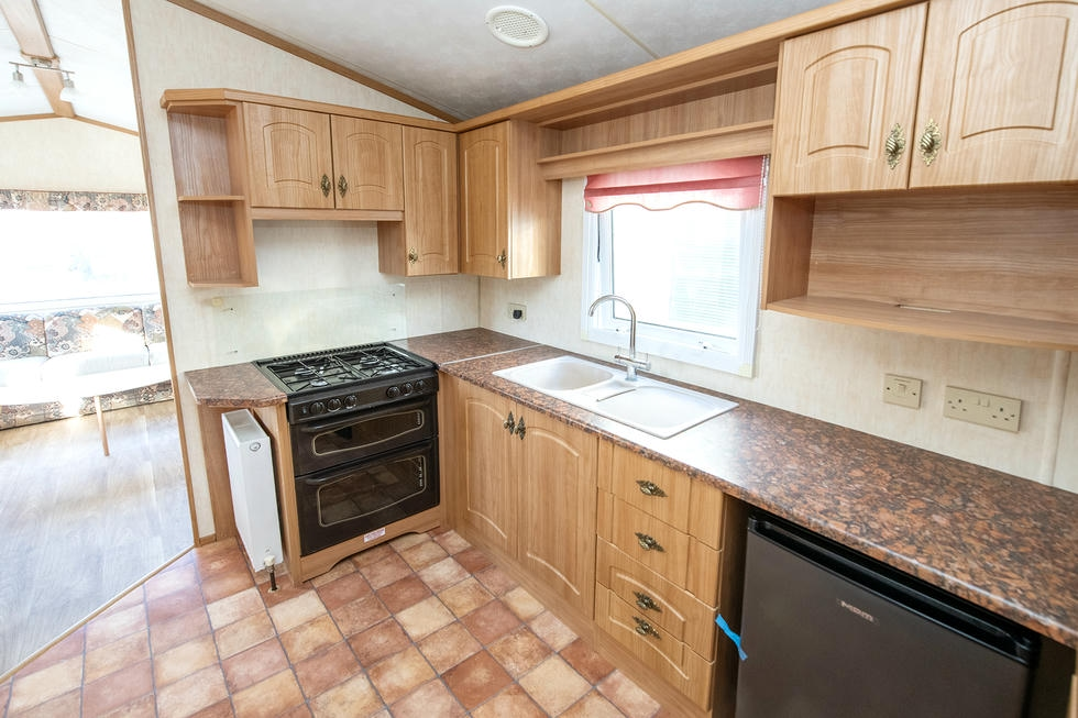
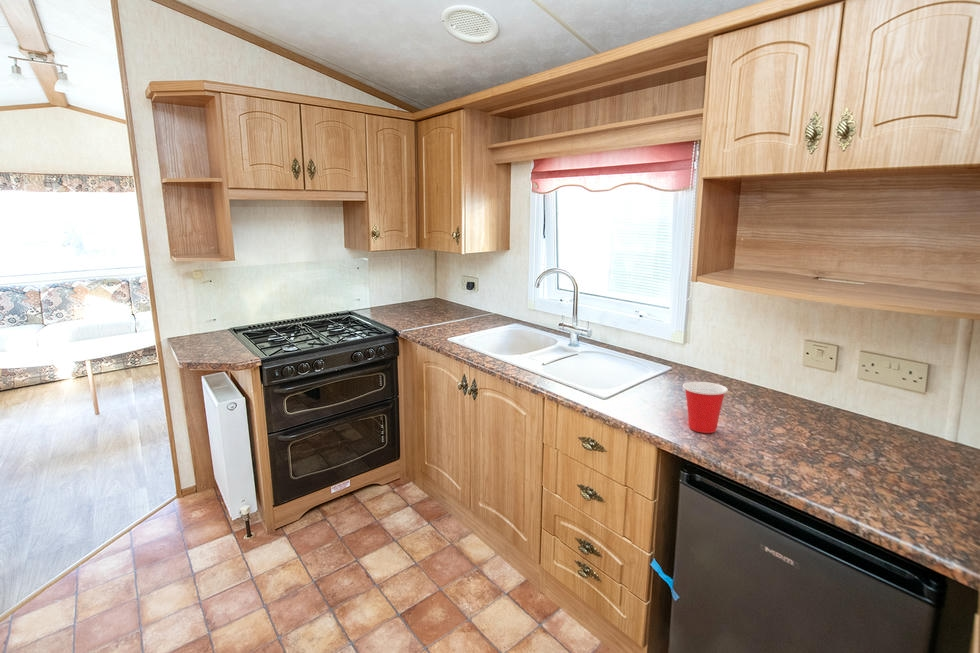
+ cup [682,381,729,434]
